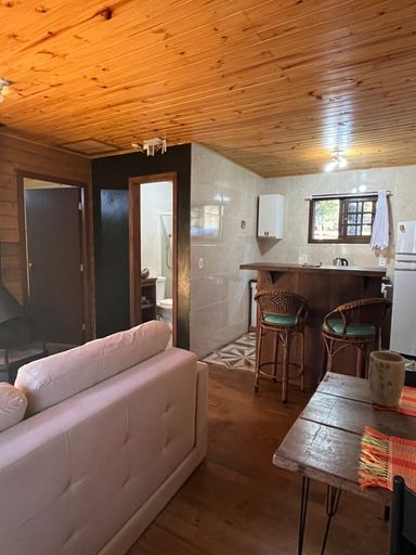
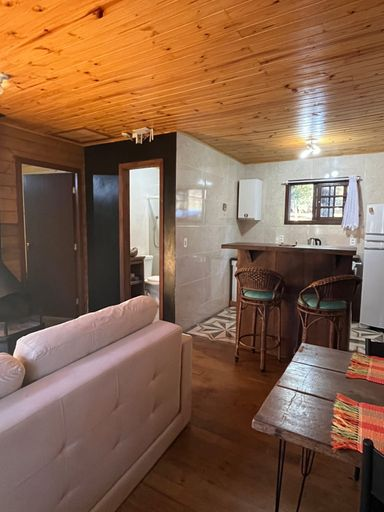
- plant pot [367,350,406,409]
